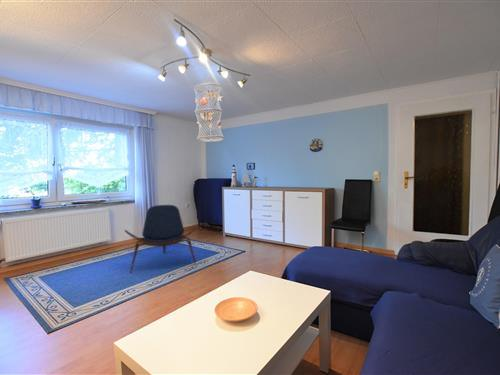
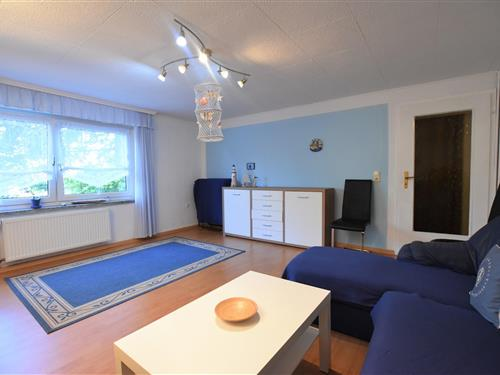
- lounge chair [123,204,200,274]
